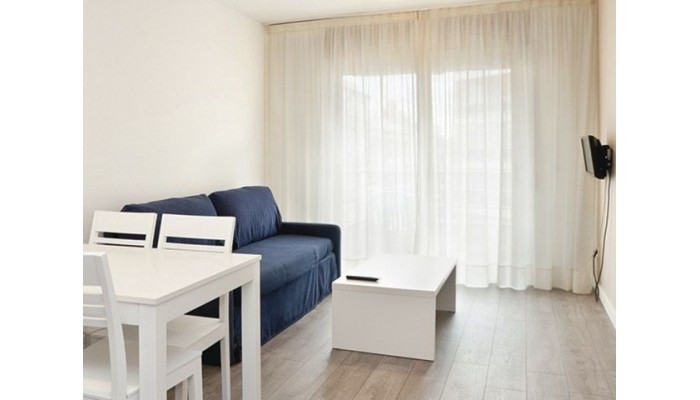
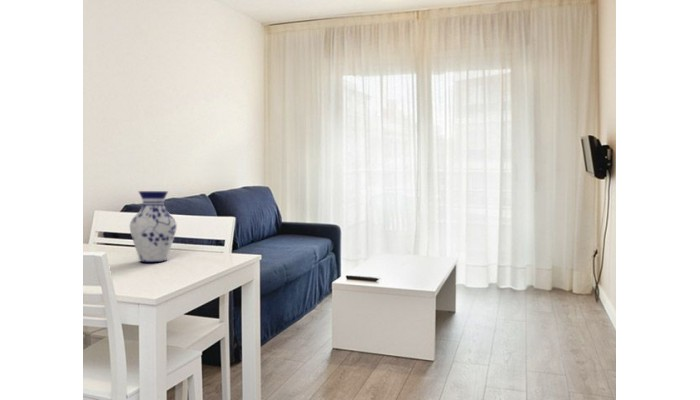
+ vase [129,190,178,263]
